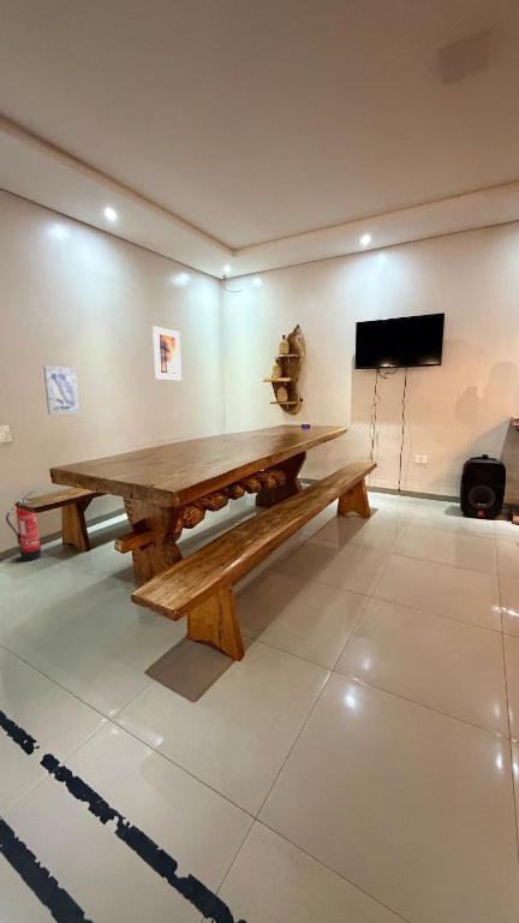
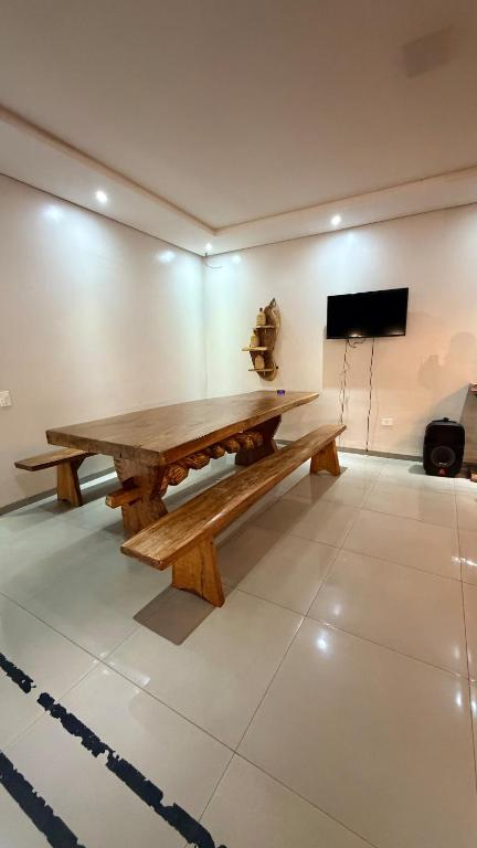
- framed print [151,324,183,382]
- fire extinguisher [5,489,42,562]
- wall art [42,365,80,416]
